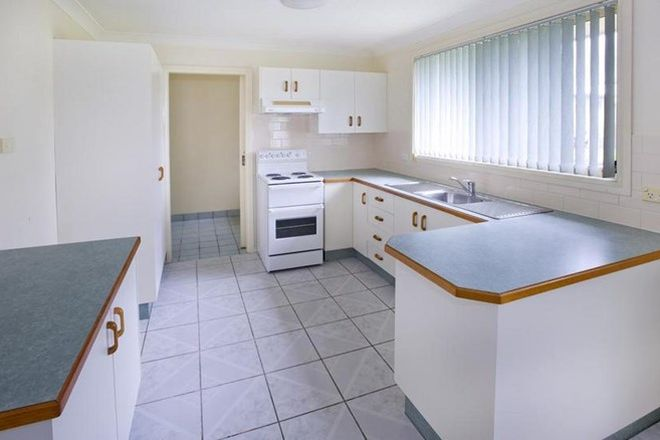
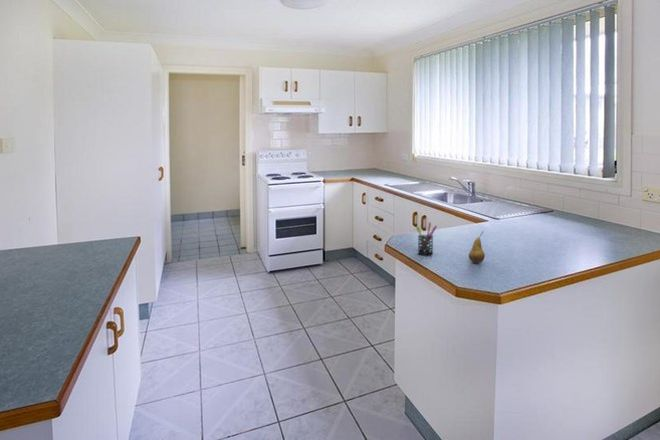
+ pen holder [415,222,438,255]
+ fruit [468,230,486,264]
